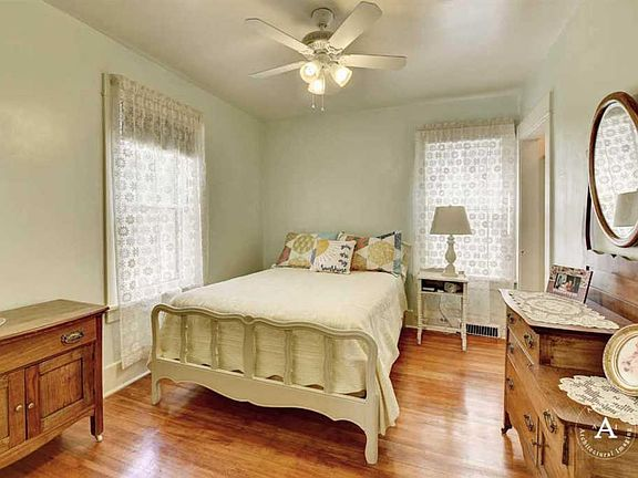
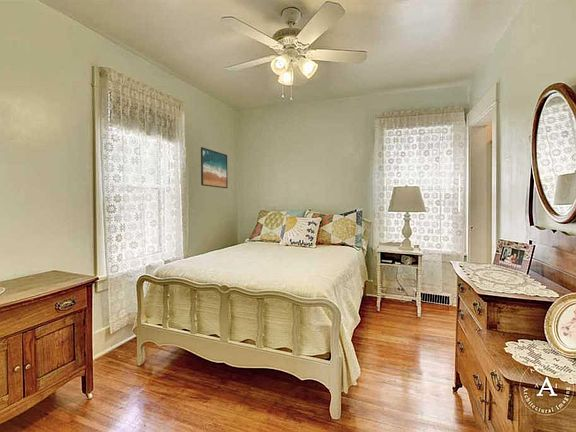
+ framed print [200,146,229,189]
